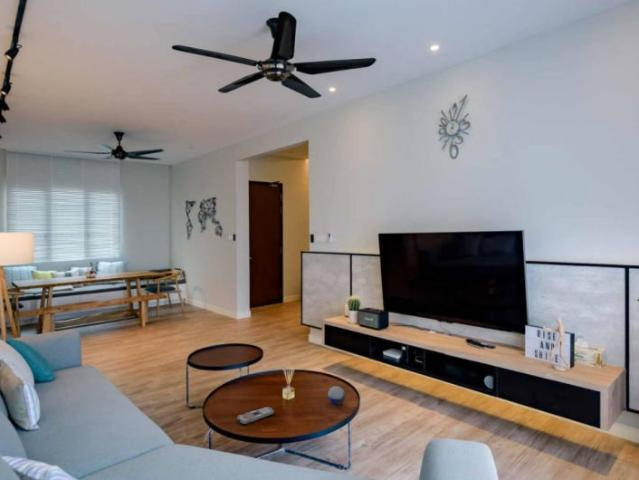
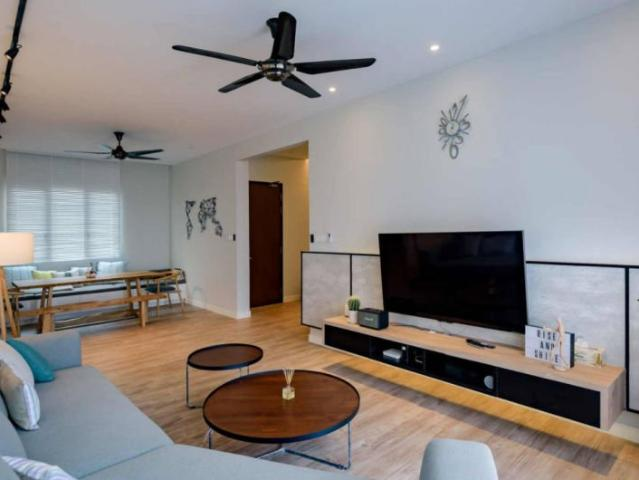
- remote control [236,406,275,426]
- decorative orb [327,385,346,406]
